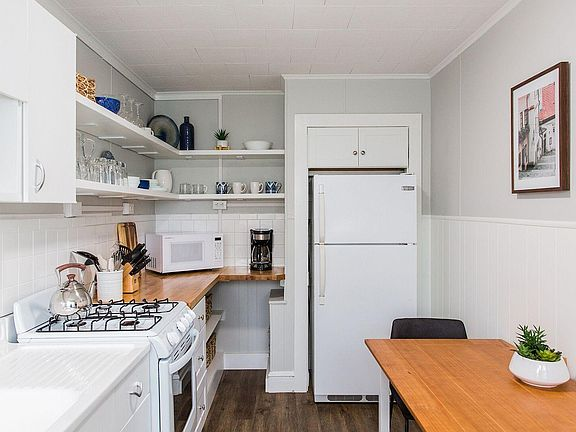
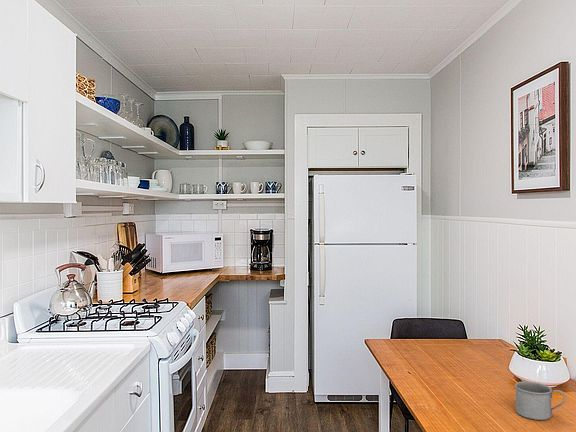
+ mug [514,381,567,421]
